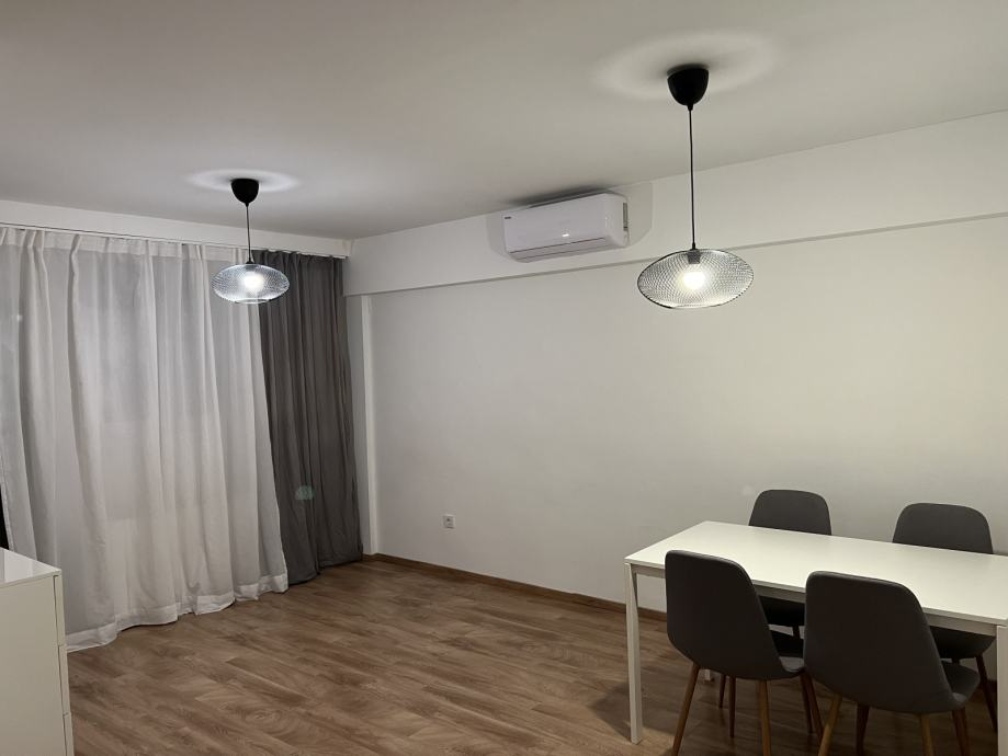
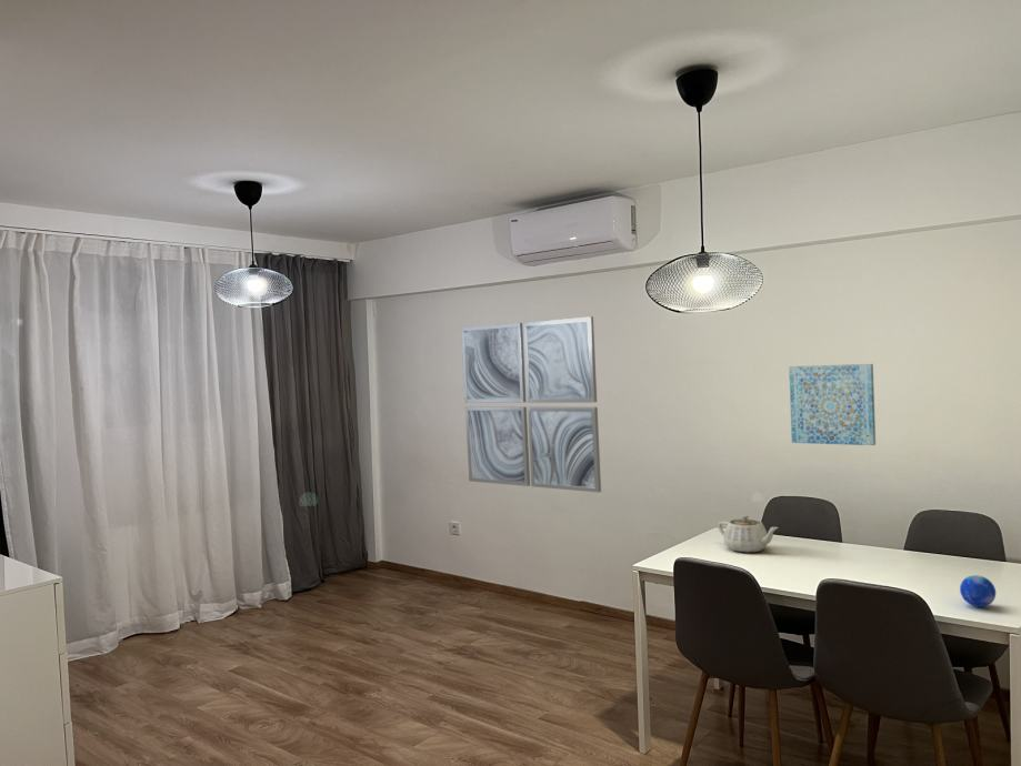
+ teapot [717,514,780,553]
+ wall art [460,315,602,493]
+ decorative orb [959,574,997,608]
+ wall art [788,363,877,446]
